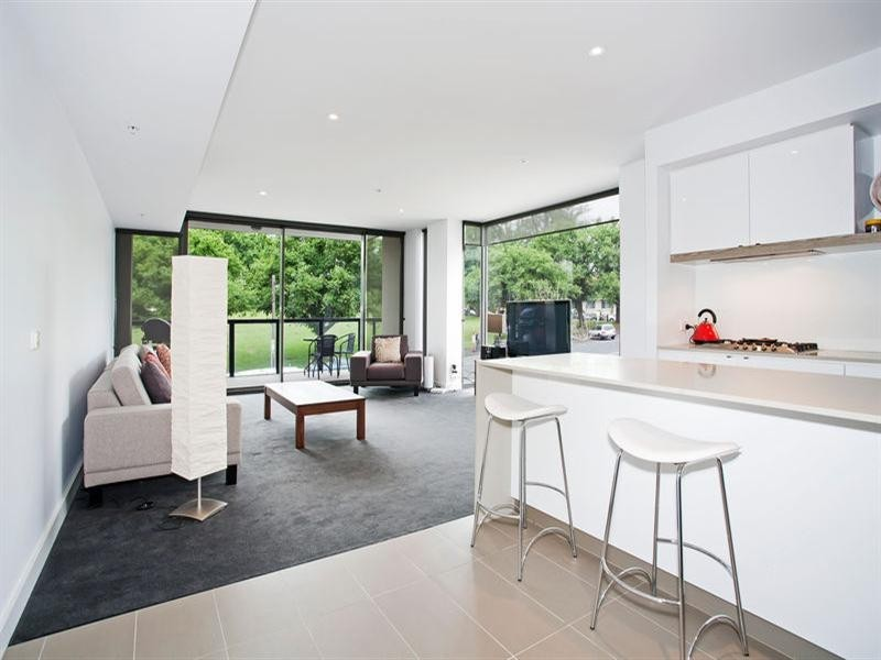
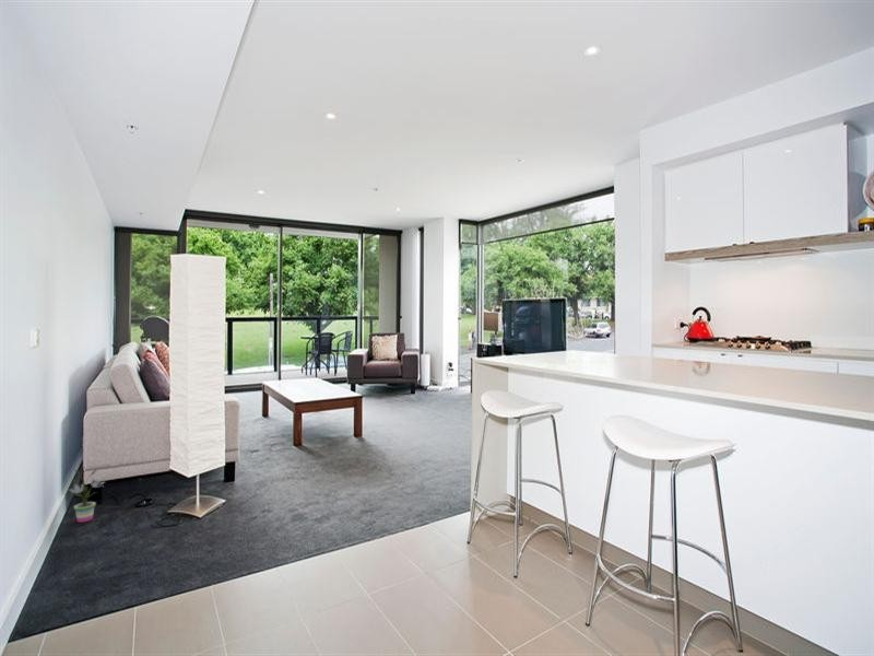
+ potted plant [68,468,106,524]
